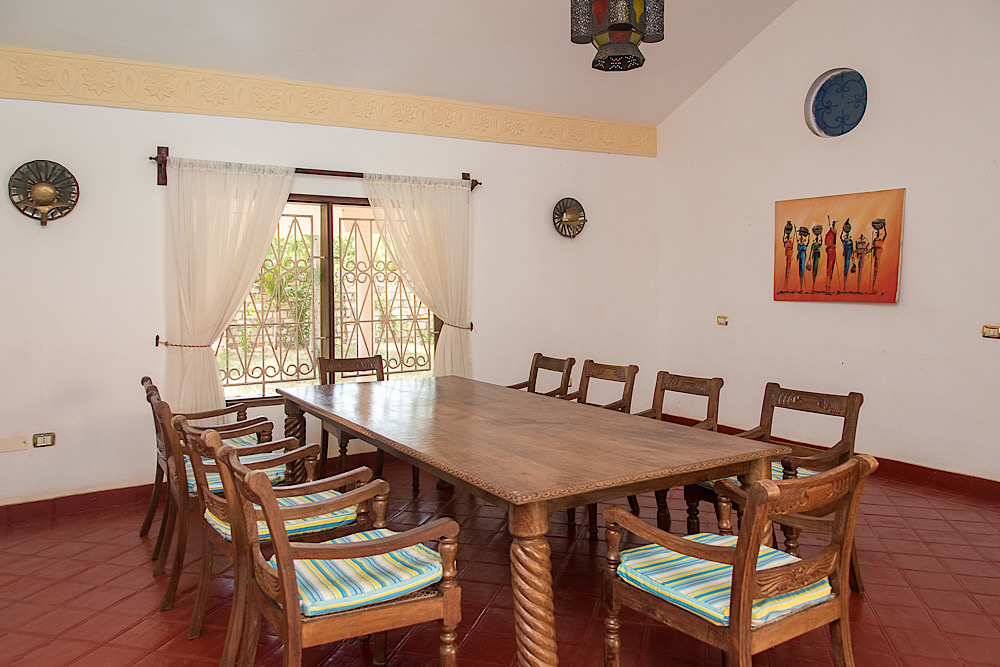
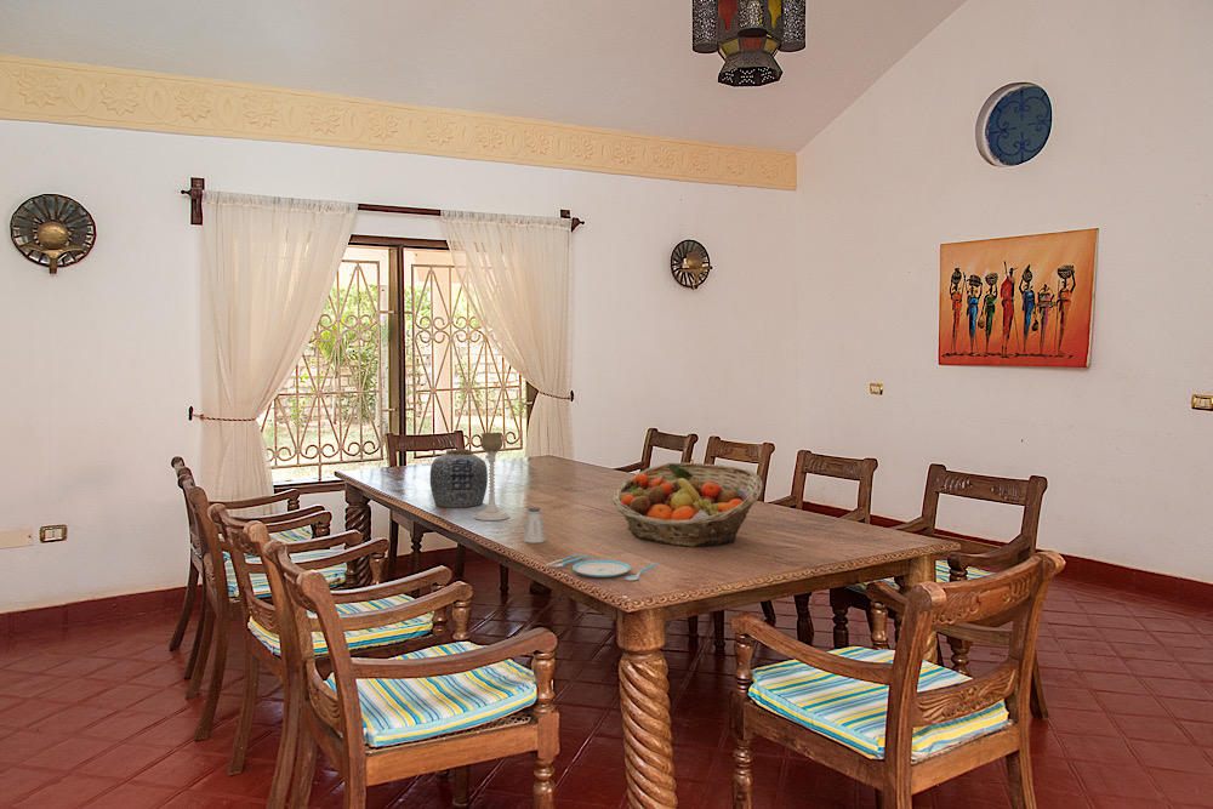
+ plate [543,553,659,582]
+ fruit basket [611,462,764,548]
+ saltshaker [522,506,547,543]
+ candle holder [473,432,511,522]
+ vase [429,448,489,508]
